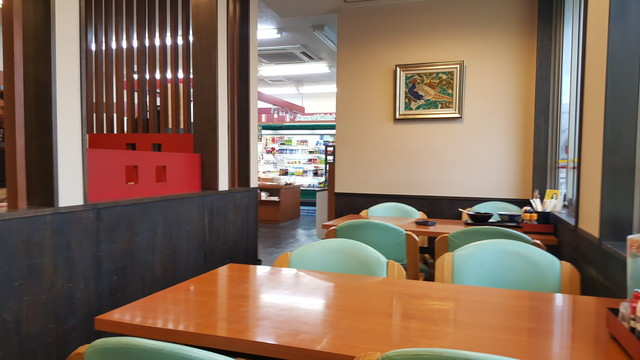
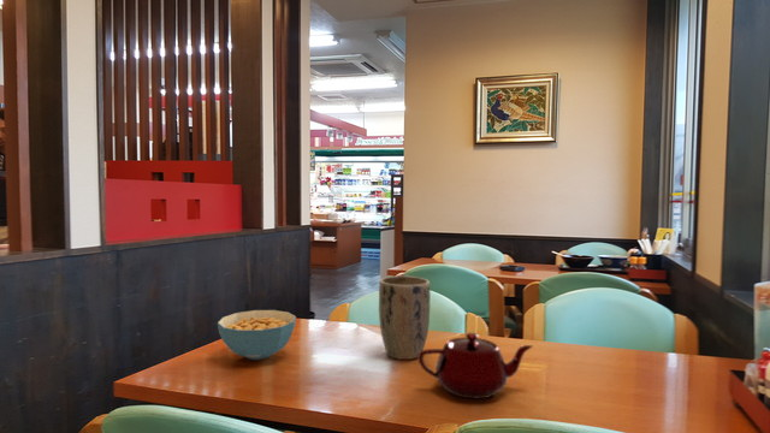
+ cereal bowl [217,309,297,361]
+ plant pot [378,275,432,361]
+ teapot [416,332,534,399]
